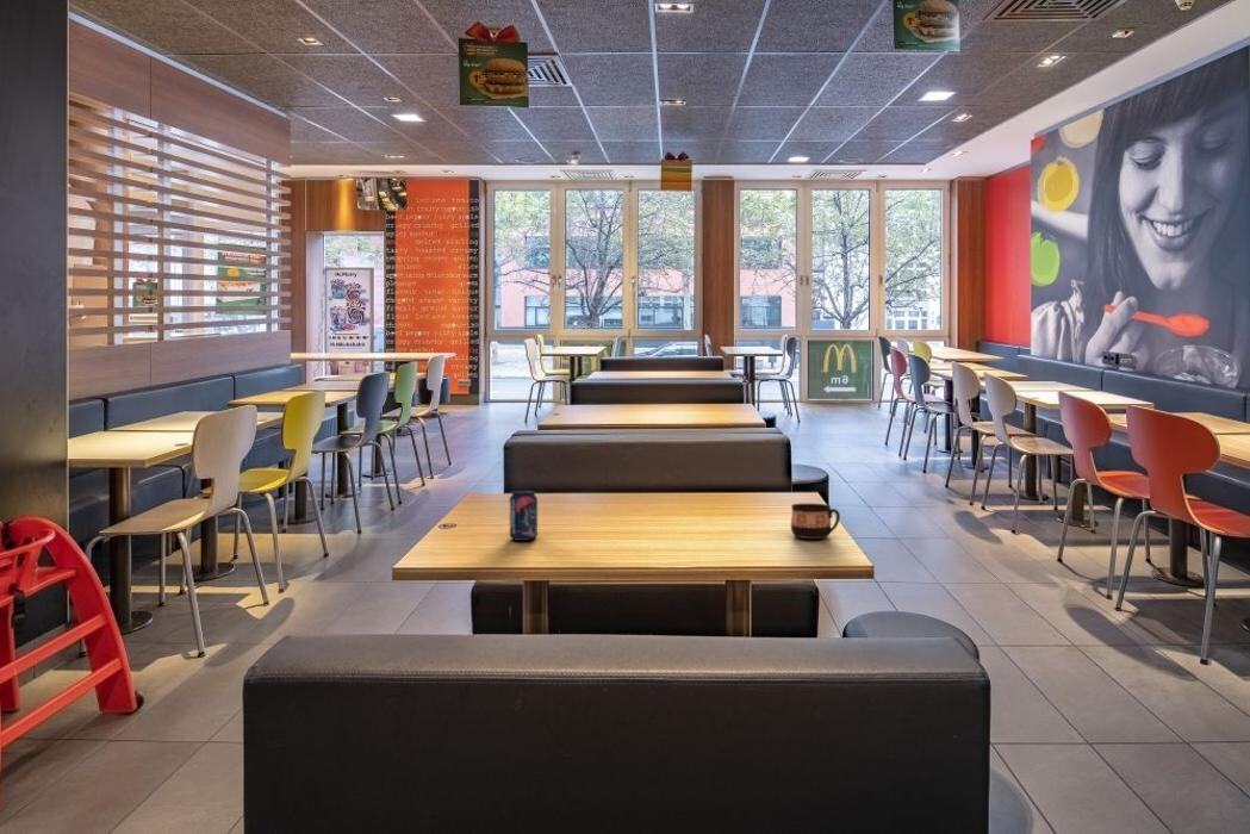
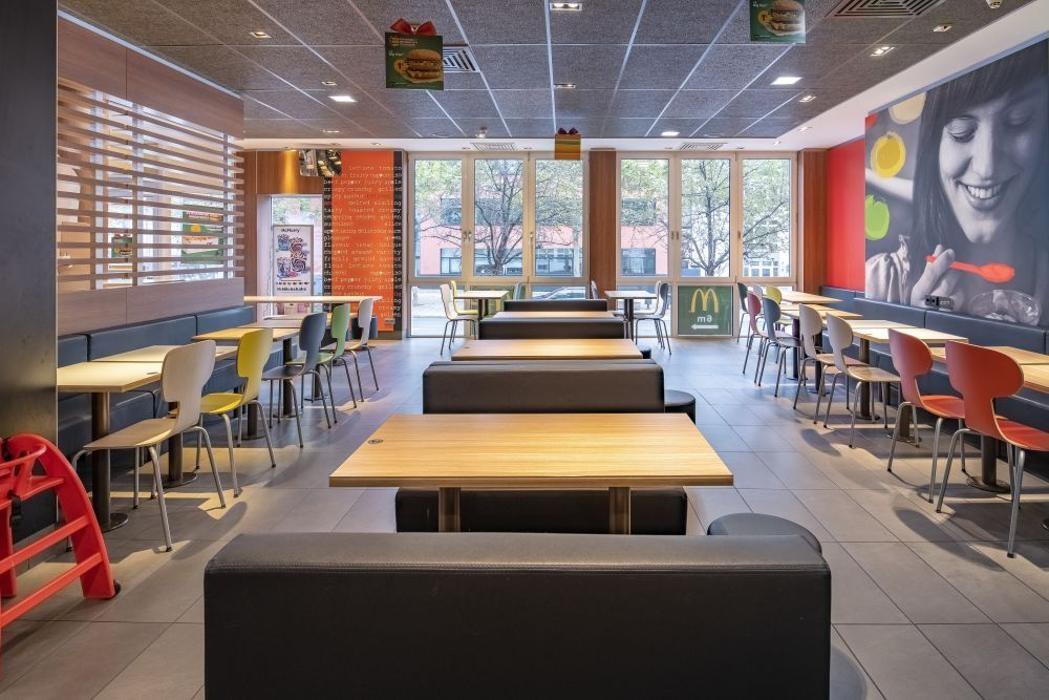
- cup [790,503,841,540]
- beverage can [509,490,539,542]
